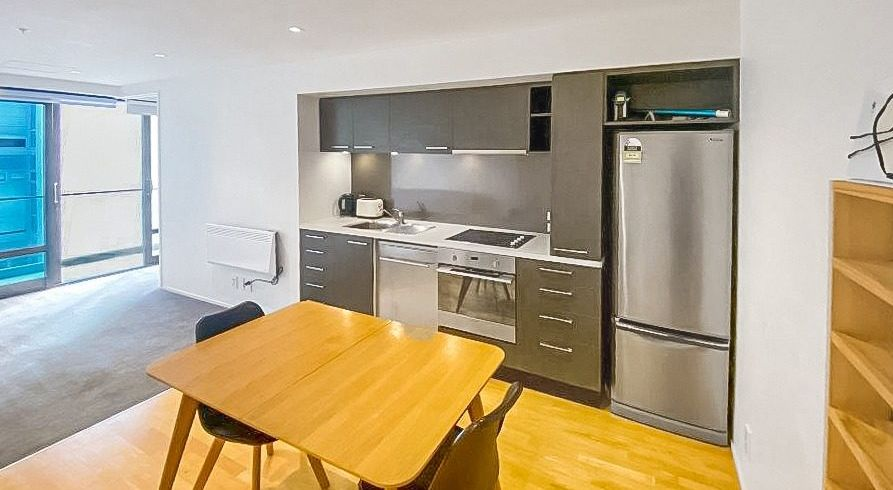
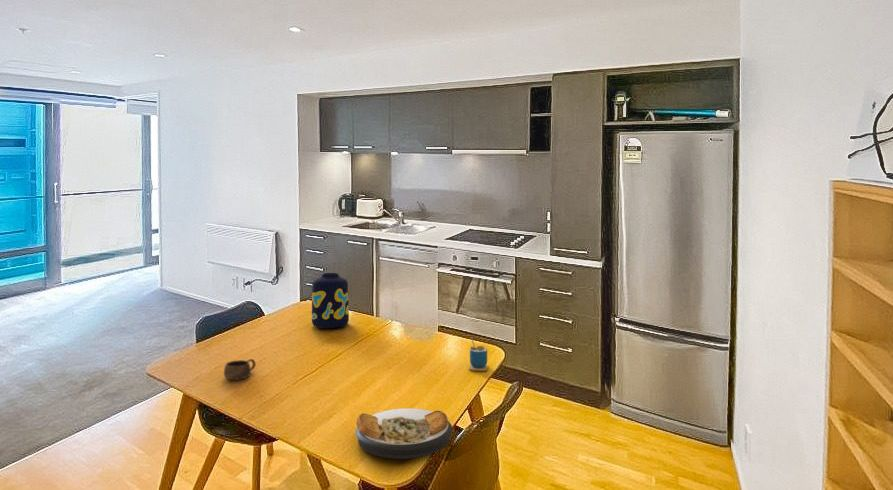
+ vase [311,272,350,329]
+ cup [223,358,257,381]
+ plate [355,408,453,460]
+ cup [468,337,489,372]
